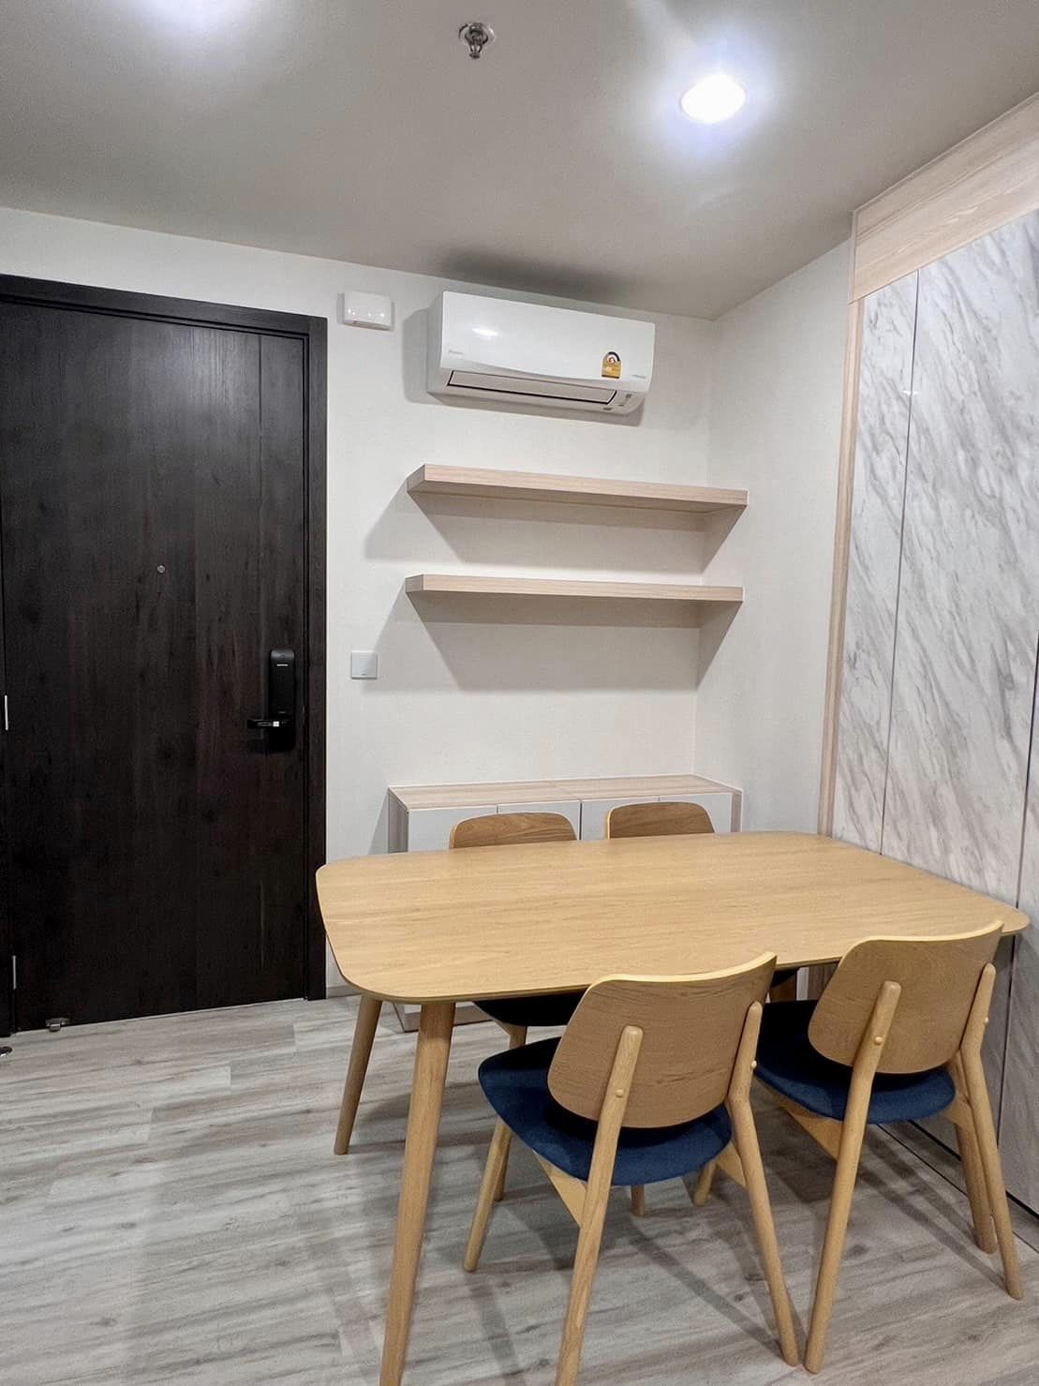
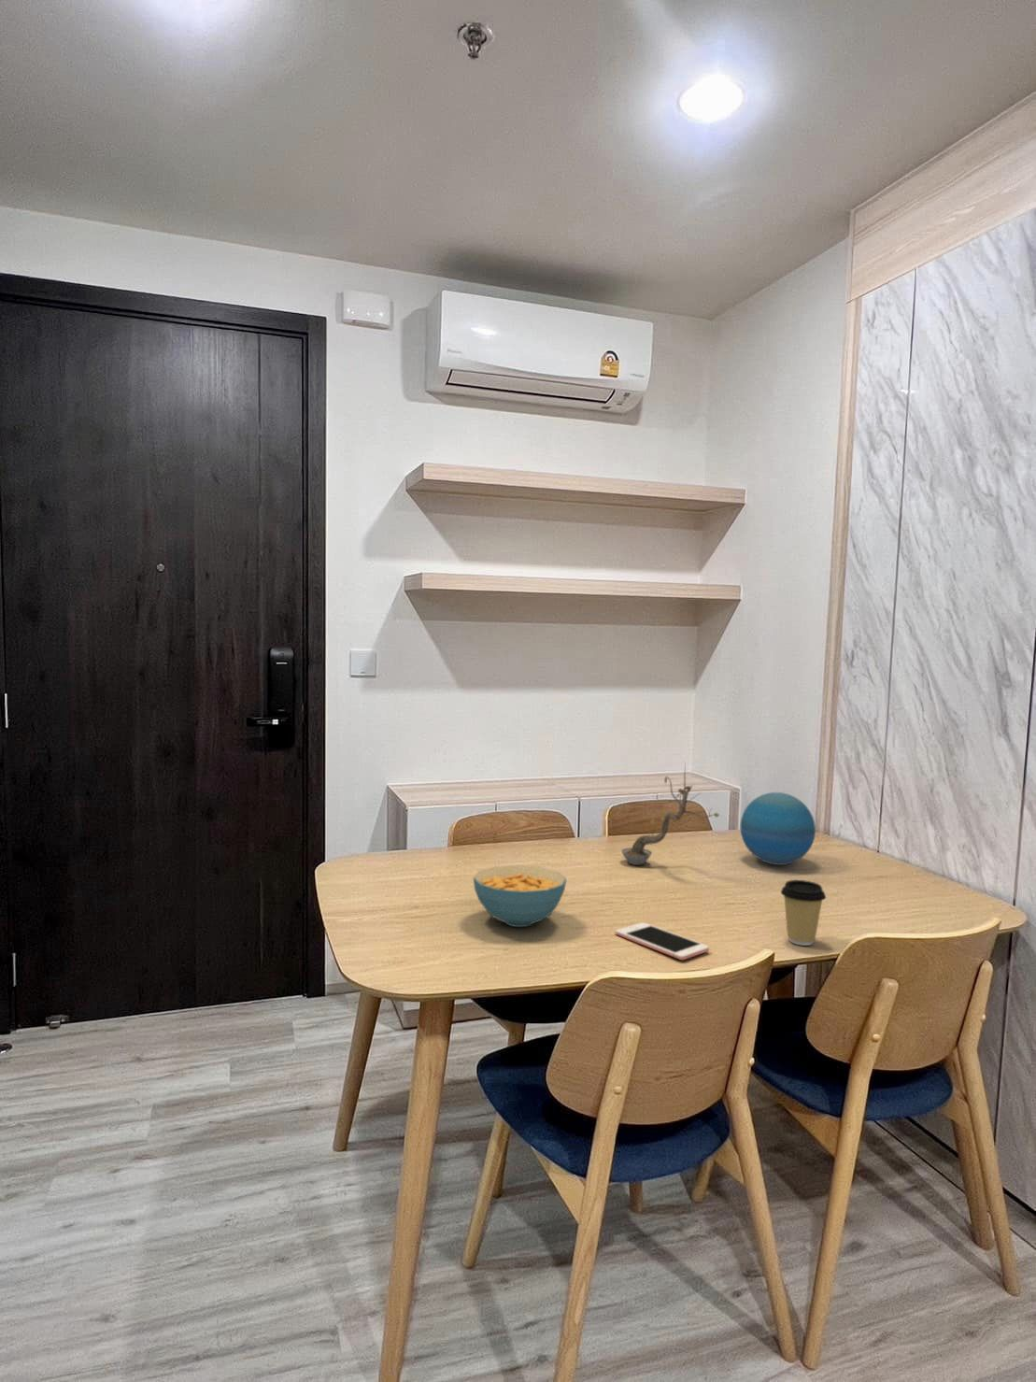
+ cell phone [615,922,710,961]
+ plant [620,761,720,866]
+ decorative orb [740,791,816,866]
+ cereal bowl [472,864,567,928]
+ coffee cup [780,879,827,947]
